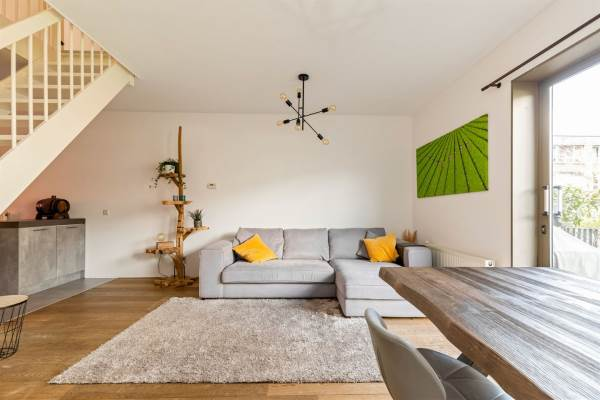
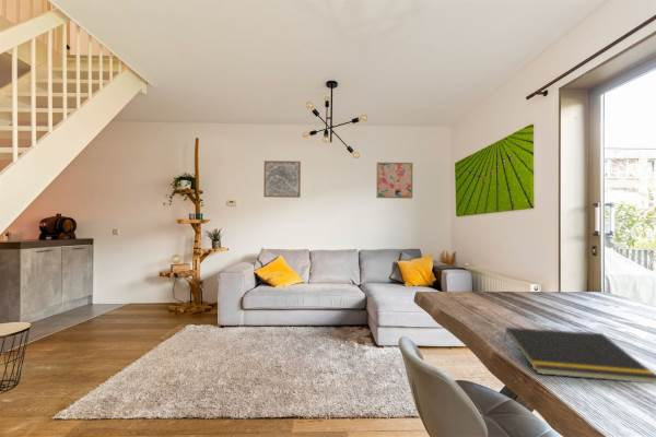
+ notepad [502,327,656,385]
+ wall art [262,160,302,199]
+ wall art [375,162,413,200]
